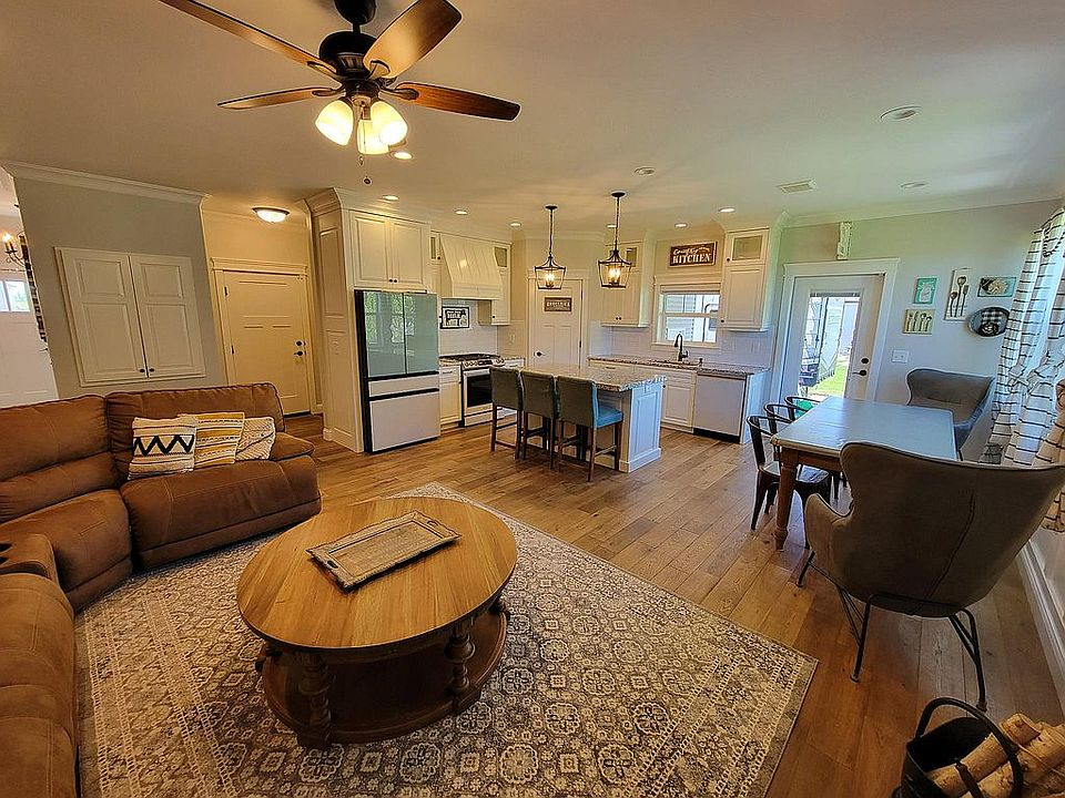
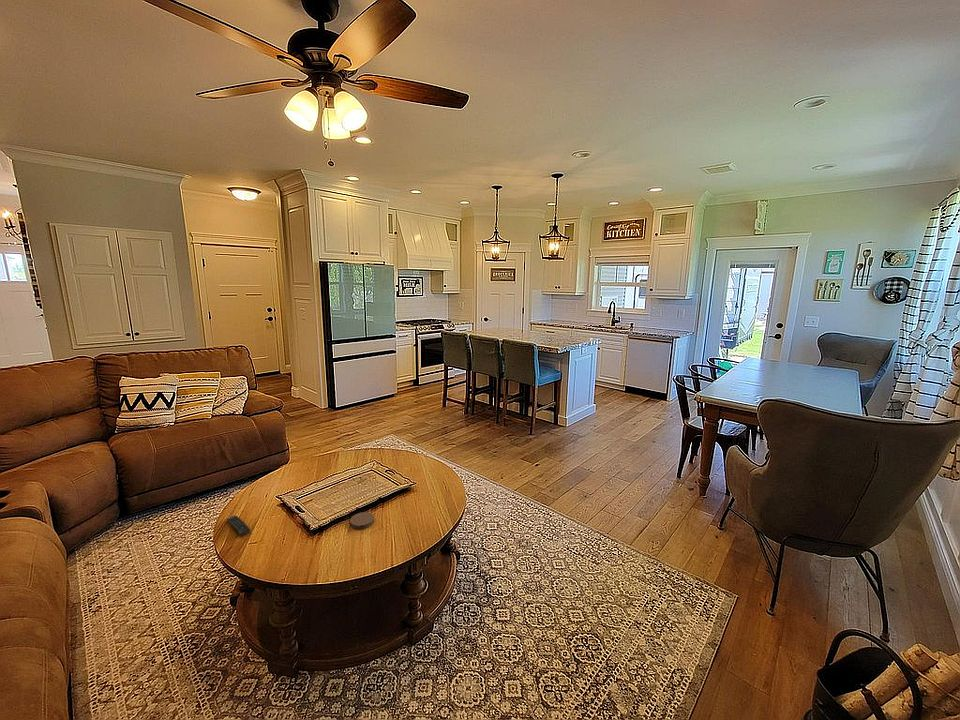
+ remote control [226,515,251,537]
+ coaster [349,511,375,529]
